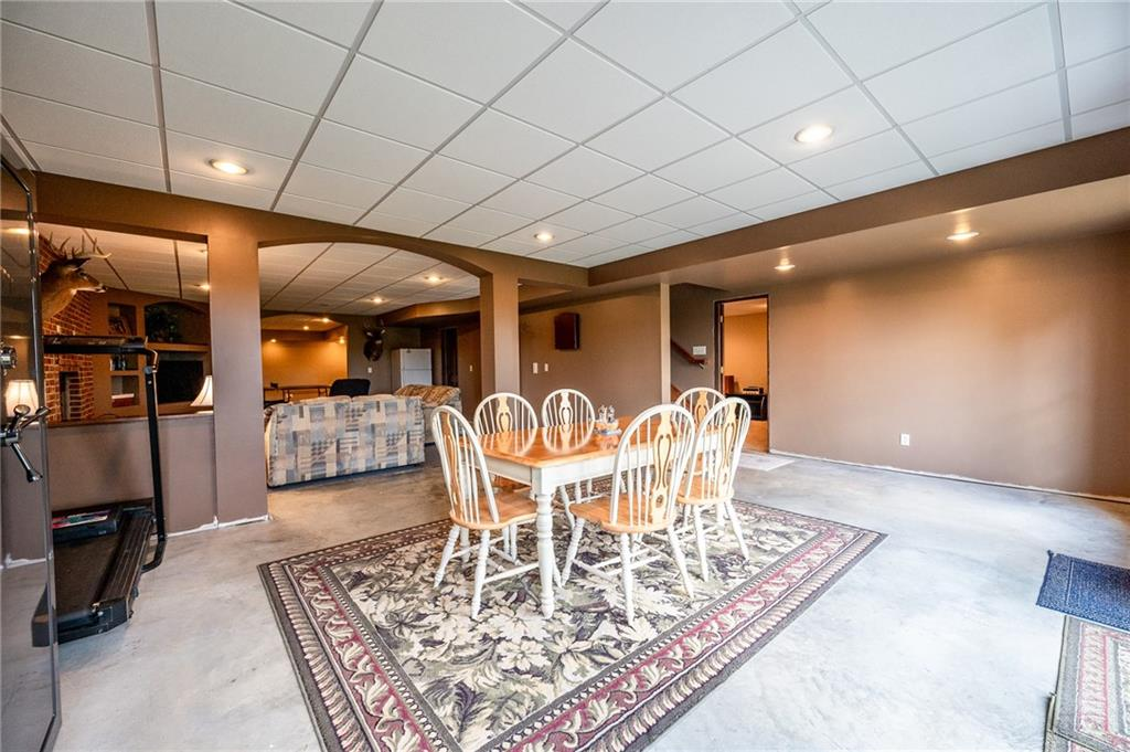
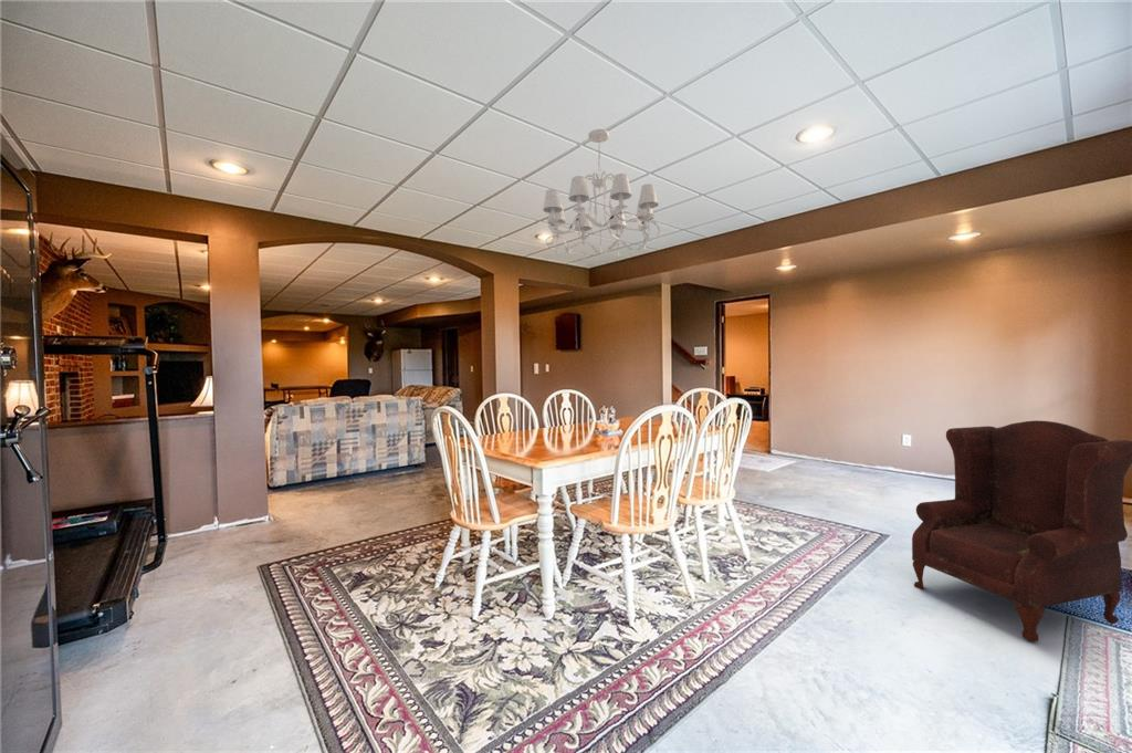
+ chandelier [542,128,661,260]
+ armchair [911,419,1132,642]
